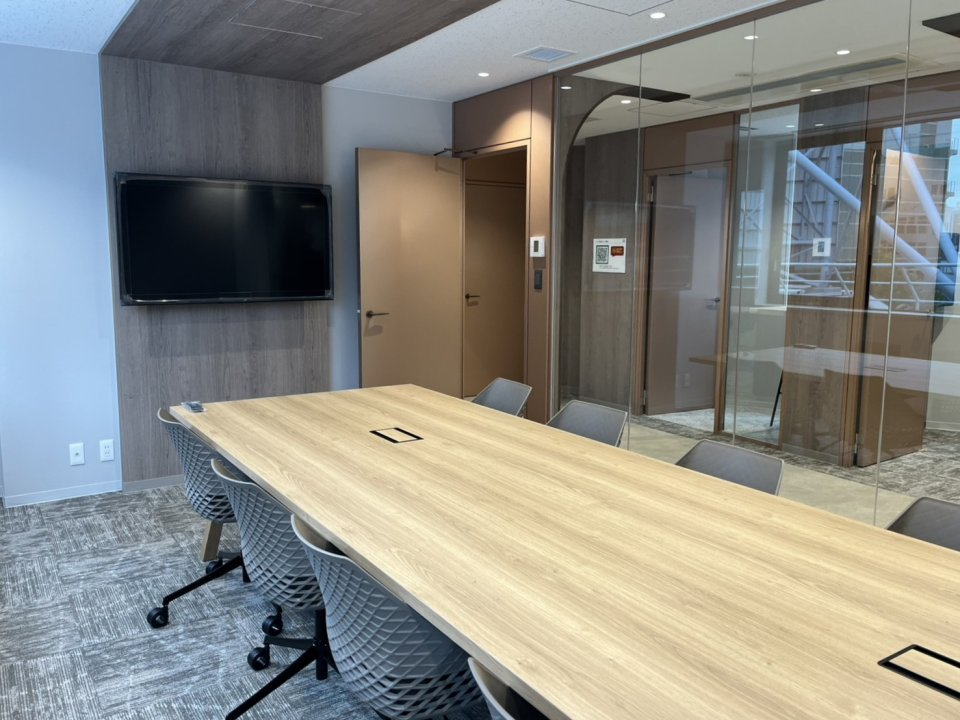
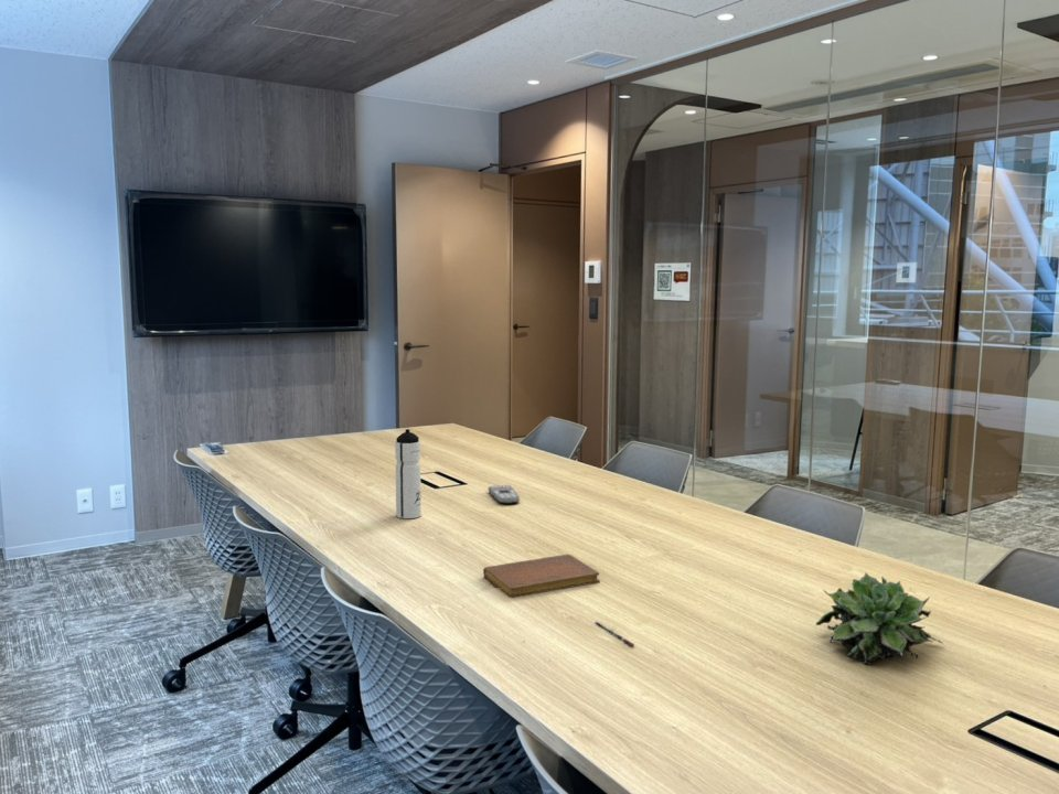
+ pen [593,621,635,647]
+ remote control [488,484,521,505]
+ succulent plant [815,572,944,666]
+ water bottle [394,428,422,519]
+ notebook [482,554,601,599]
